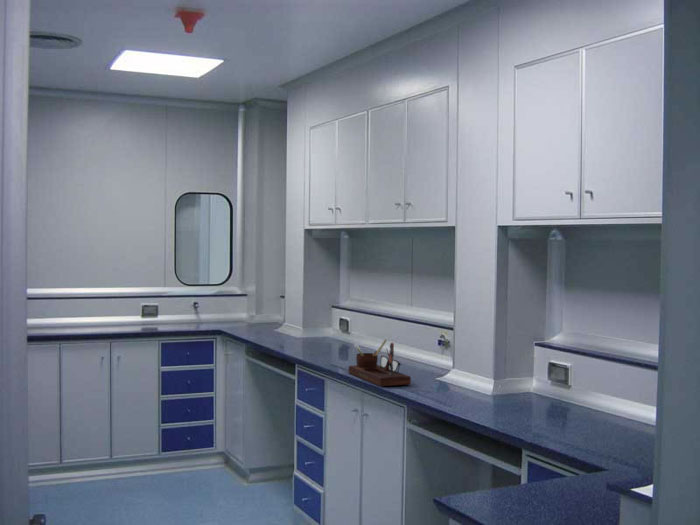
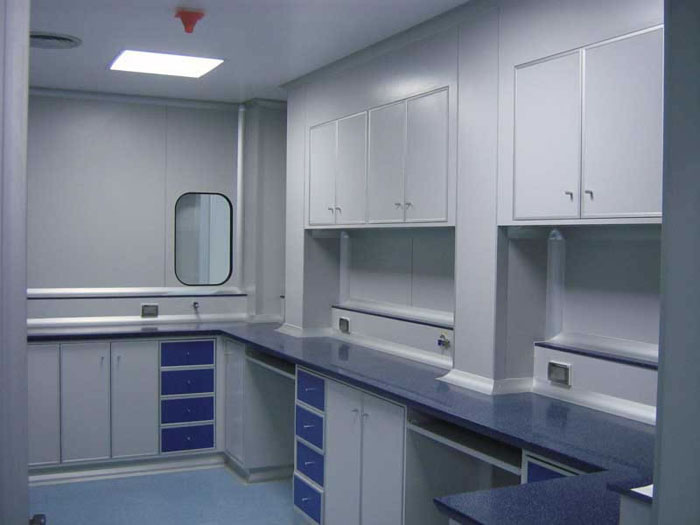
- desk organizer [348,339,412,387]
